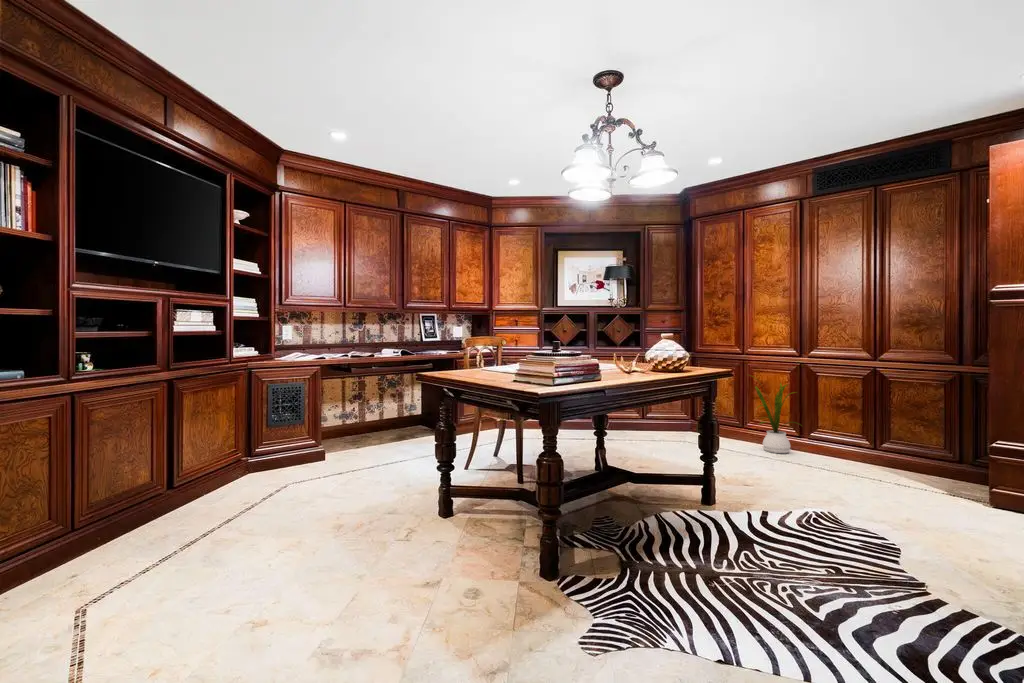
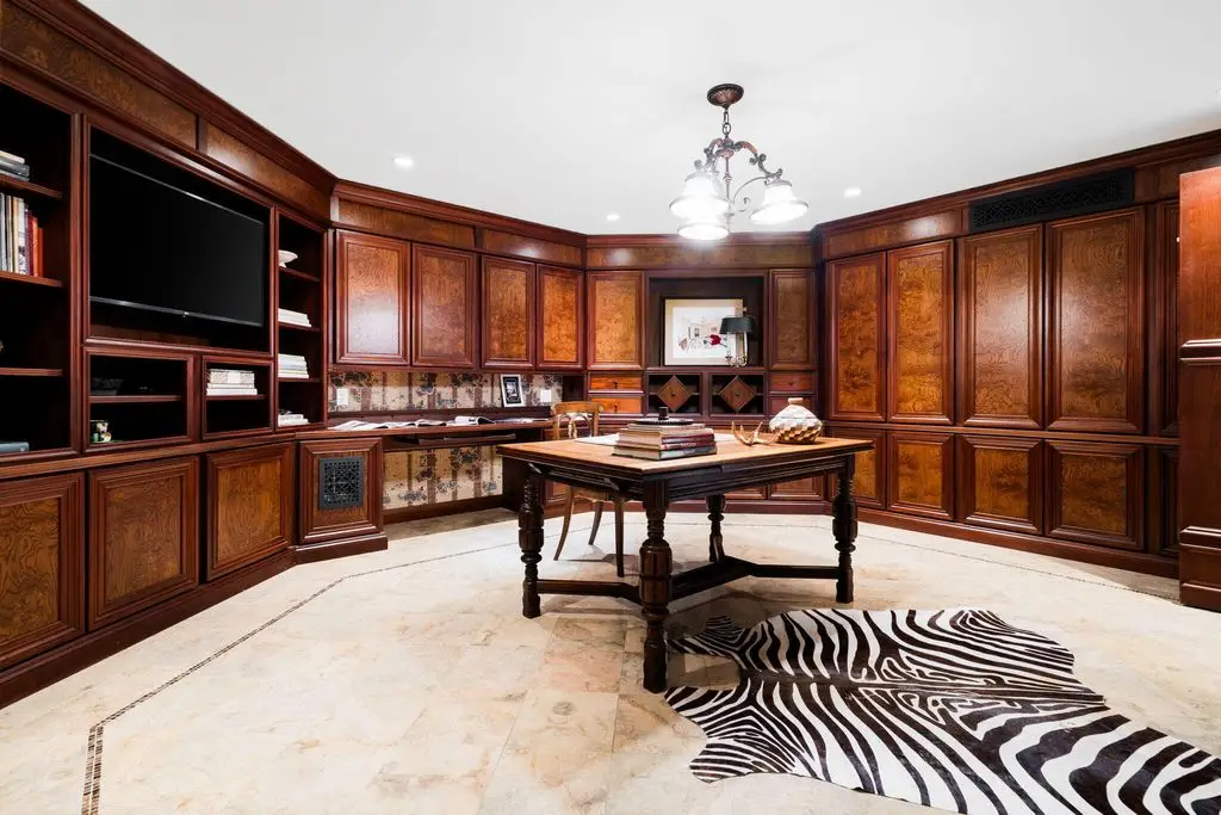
- house plant [745,373,802,454]
